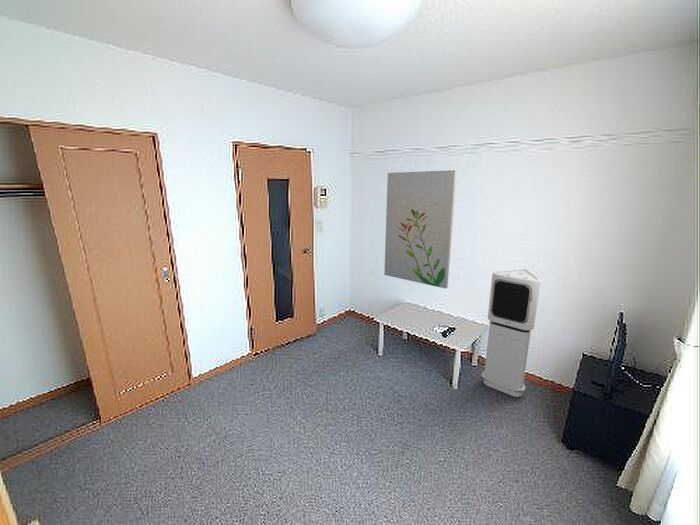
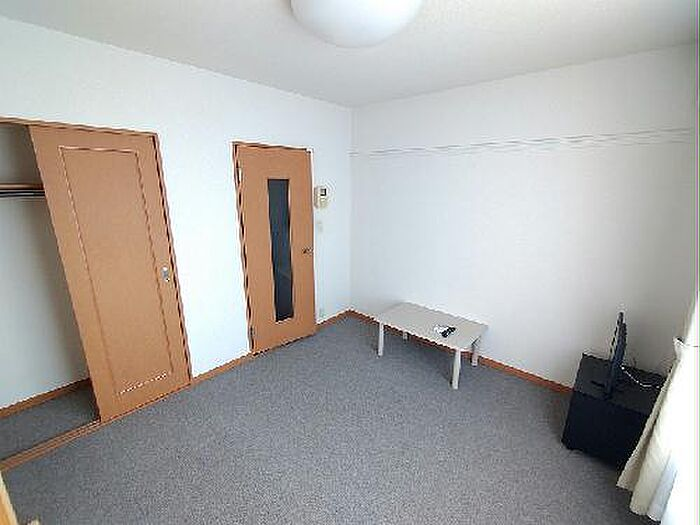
- wall art [383,169,458,290]
- air purifier [480,268,542,398]
